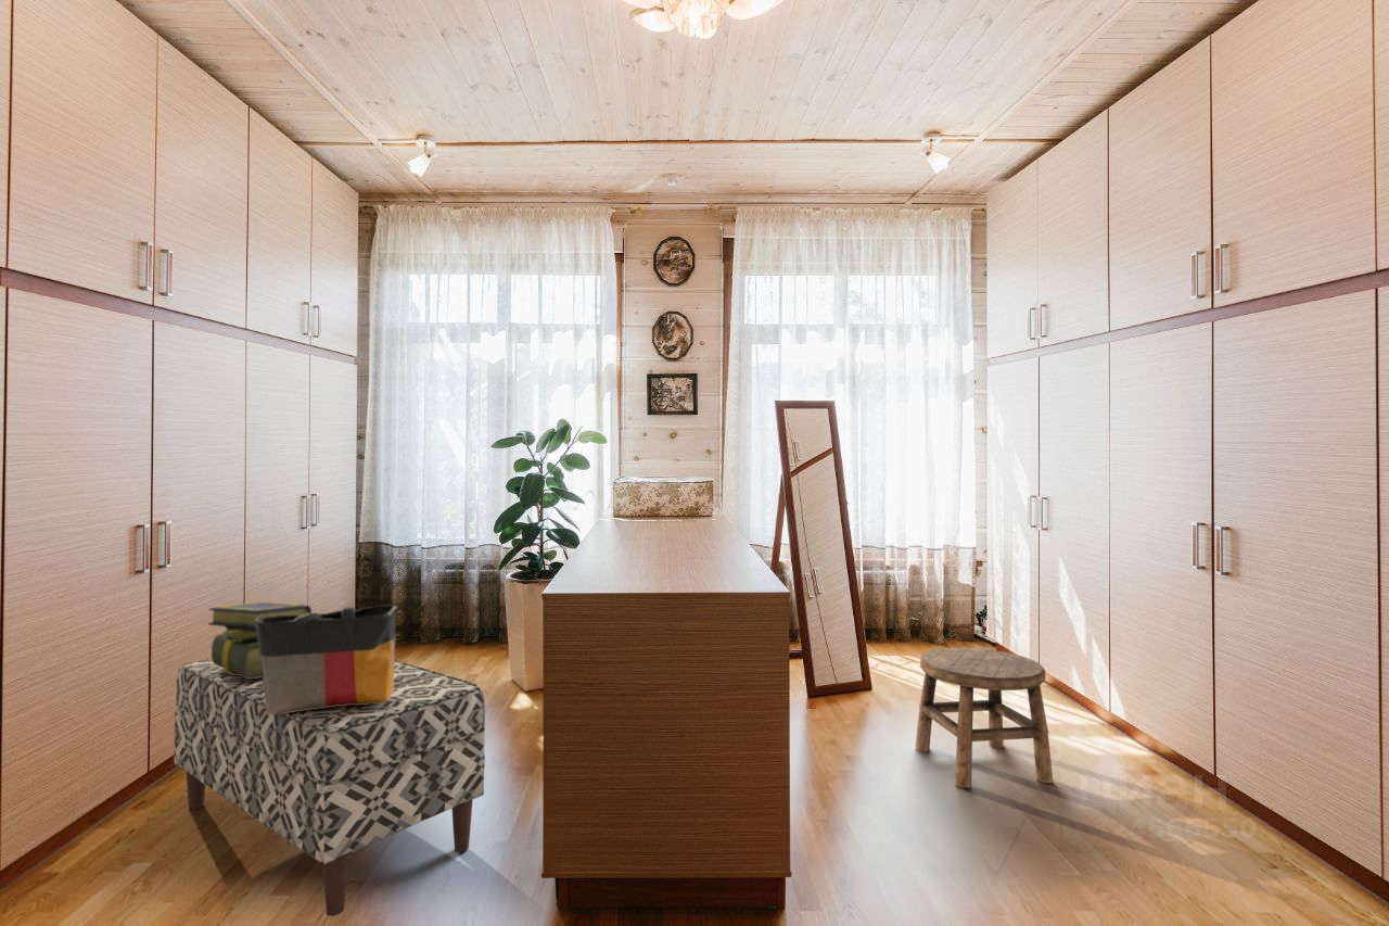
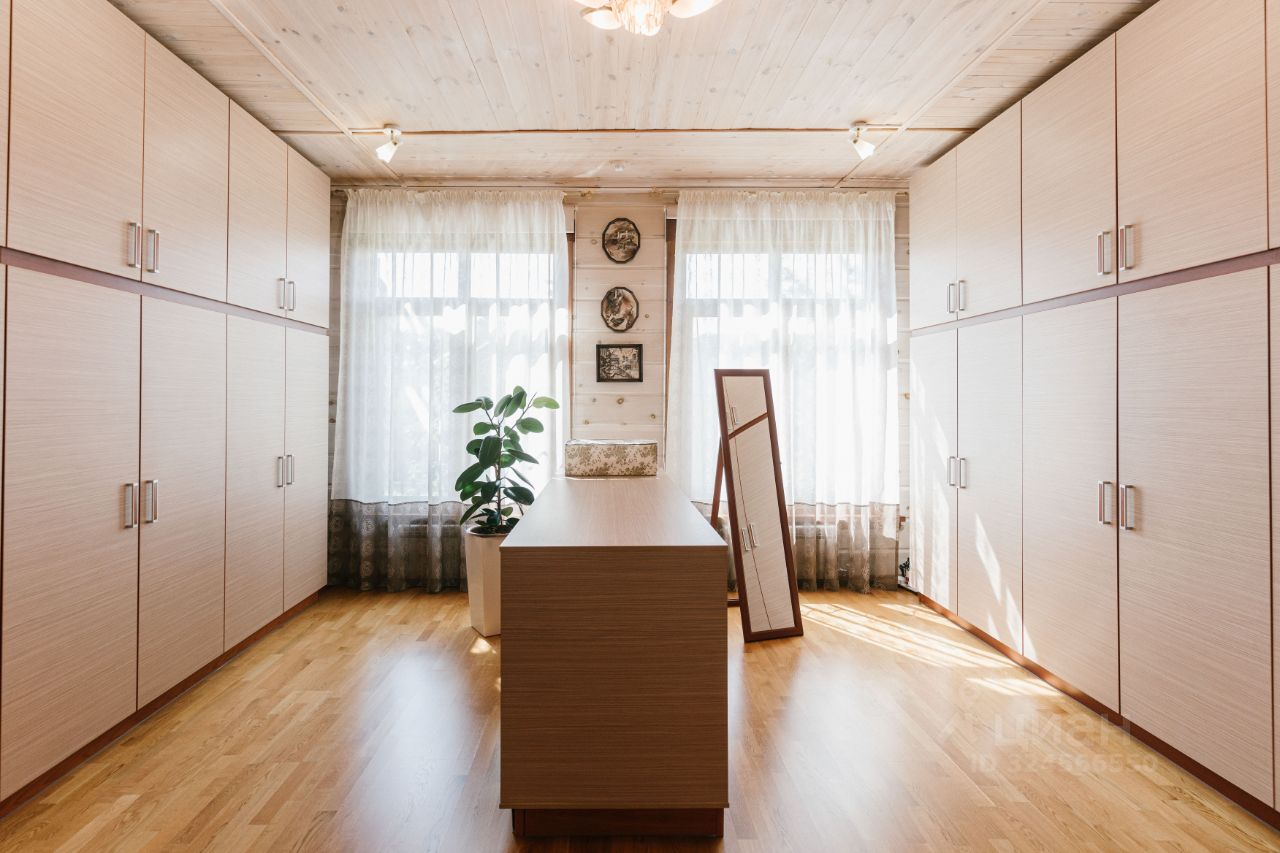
- tote bag [255,604,399,714]
- bench [174,658,486,917]
- stool [914,647,1054,789]
- stack of books [207,601,313,678]
